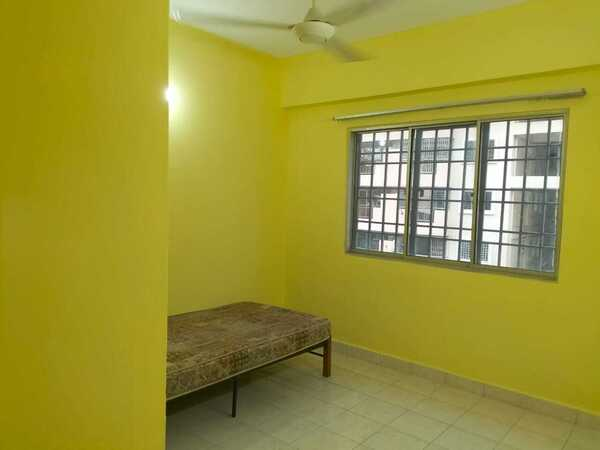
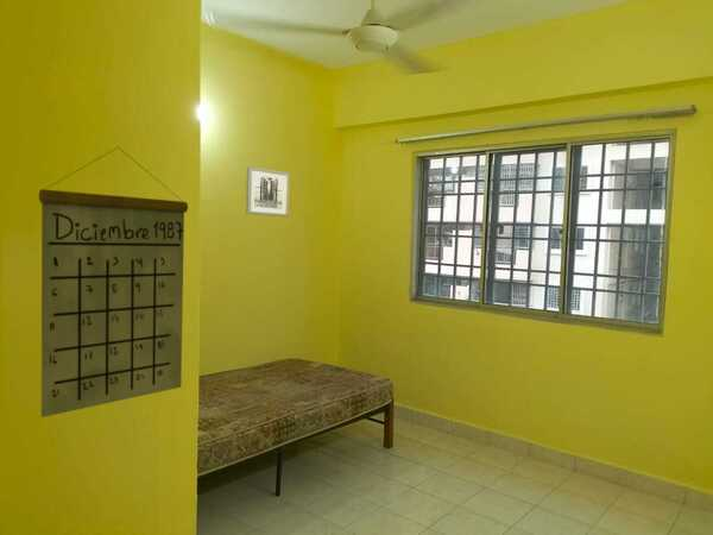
+ wall art [245,165,290,218]
+ calendar [38,146,189,418]
